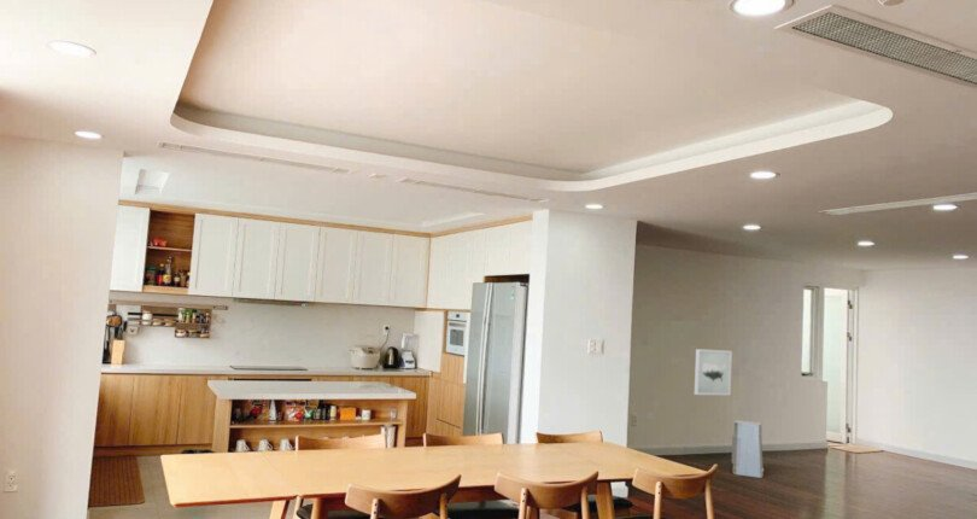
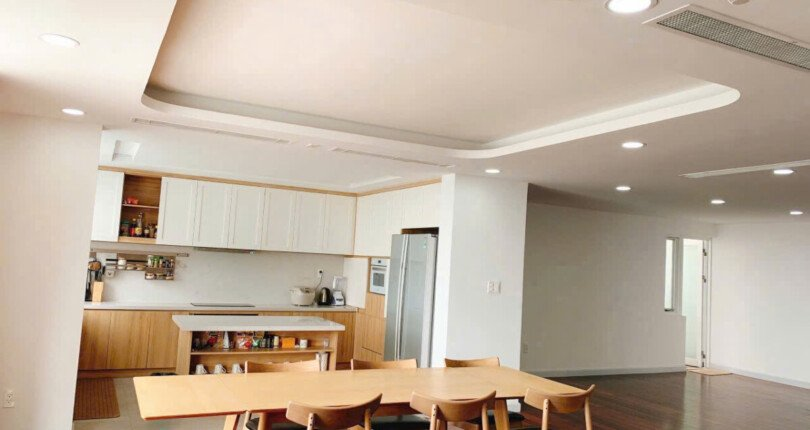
- wall art [694,348,733,396]
- air purifier [731,419,765,479]
